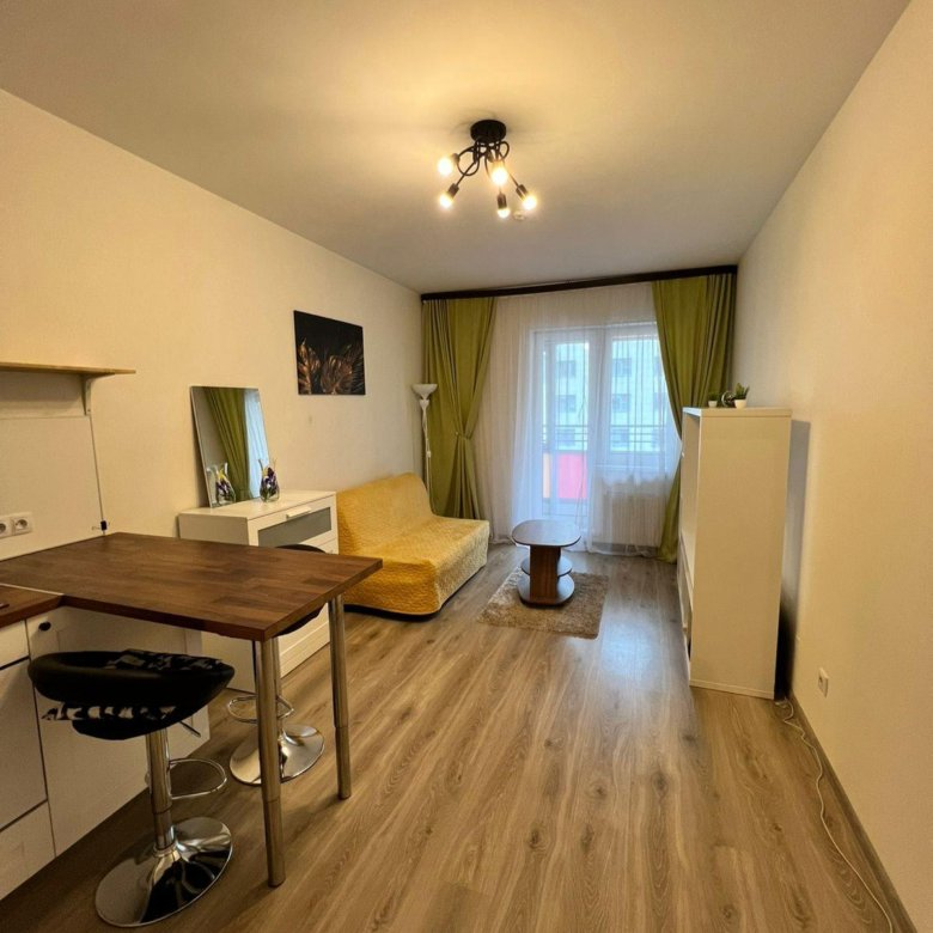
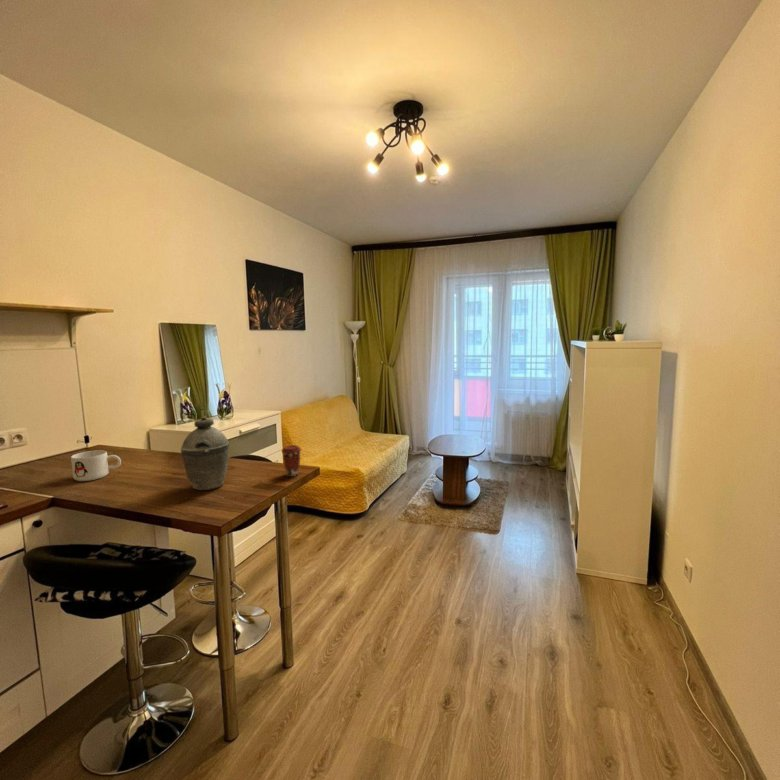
+ kettle [180,415,230,491]
+ coffee cup [280,444,302,477]
+ mug [70,449,122,482]
